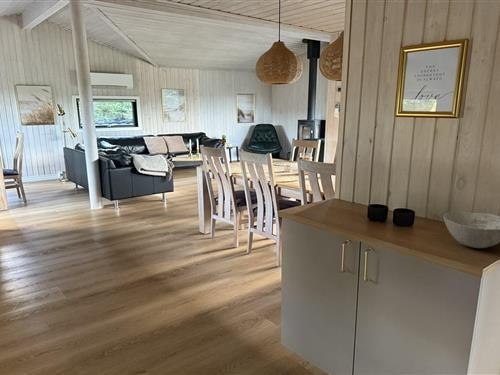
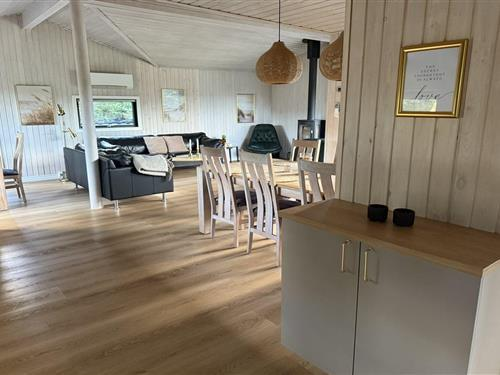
- bowl [443,211,500,249]
